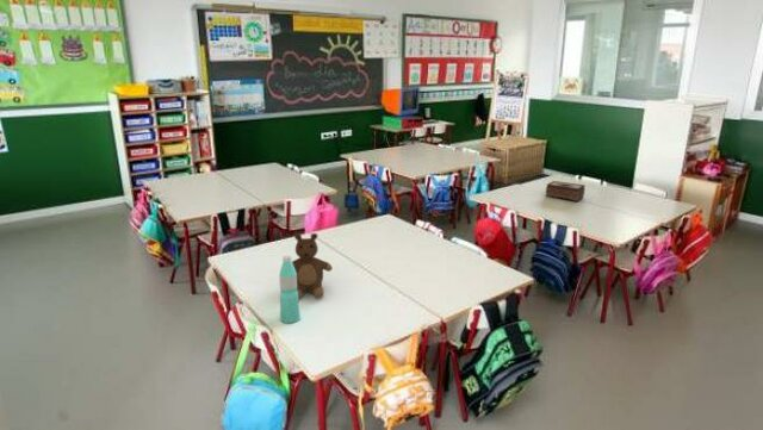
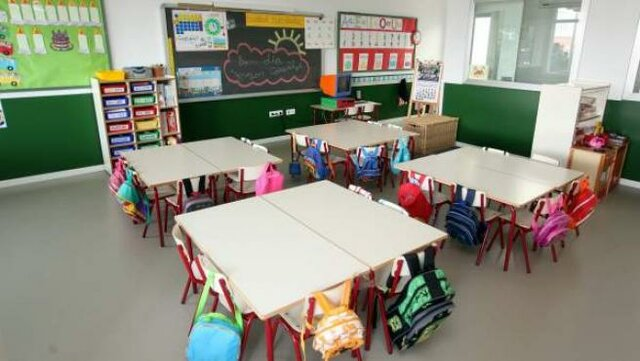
- water bottle [278,255,302,324]
- tissue box [545,180,587,202]
- teddy bear [292,232,334,300]
